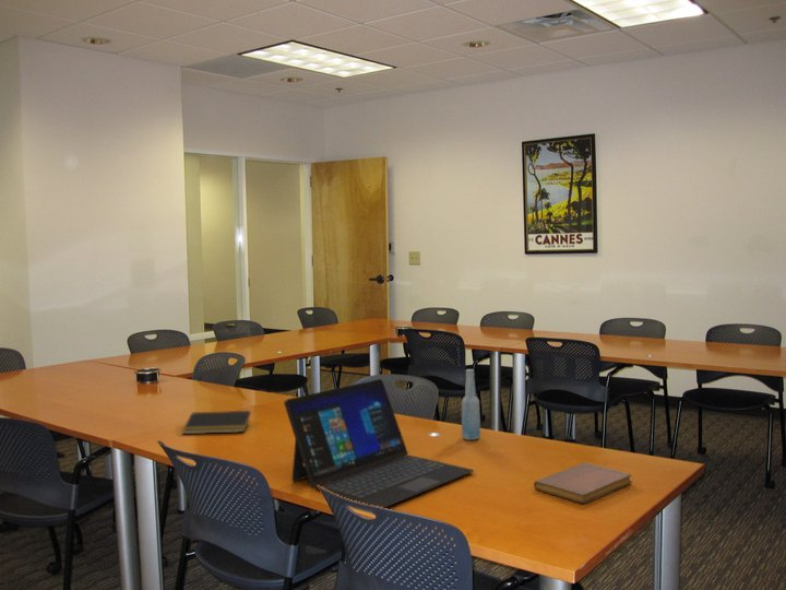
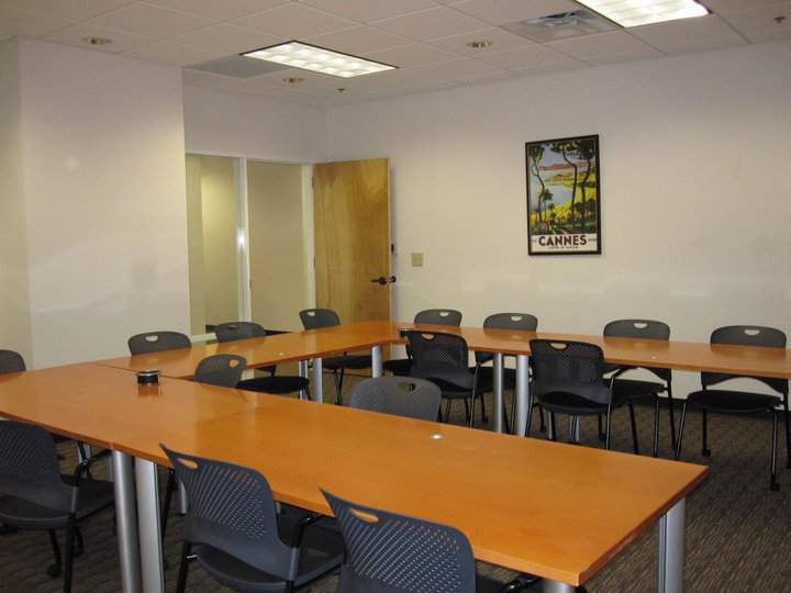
- laptop [283,378,475,509]
- bottle [461,368,481,441]
- notepad [181,410,252,435]
- notebook [533,462,633,505]
